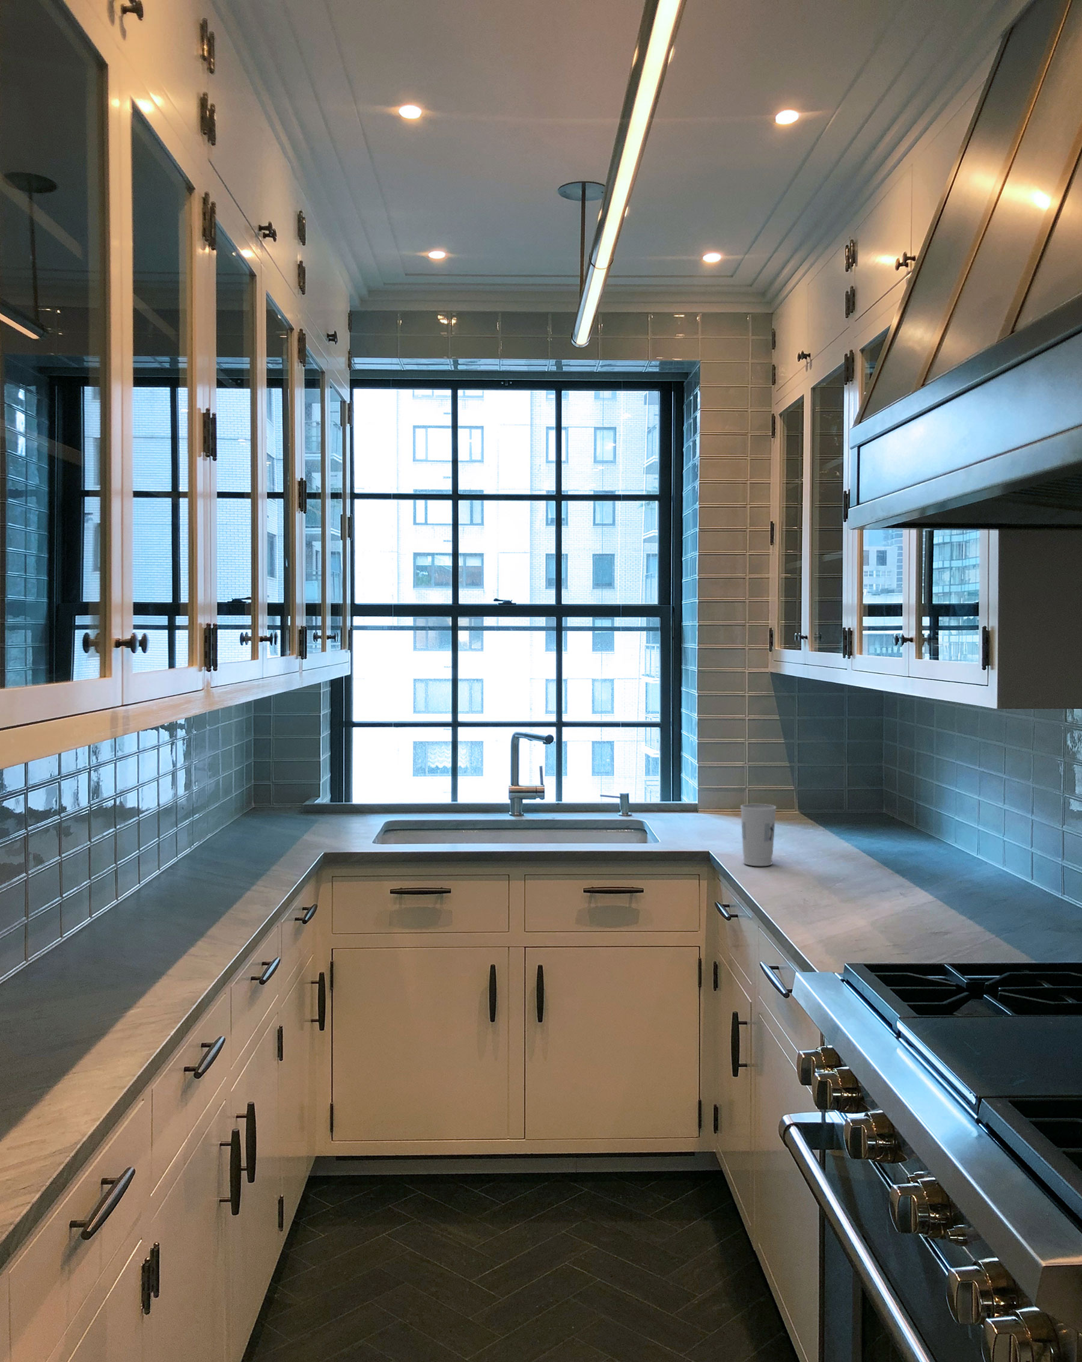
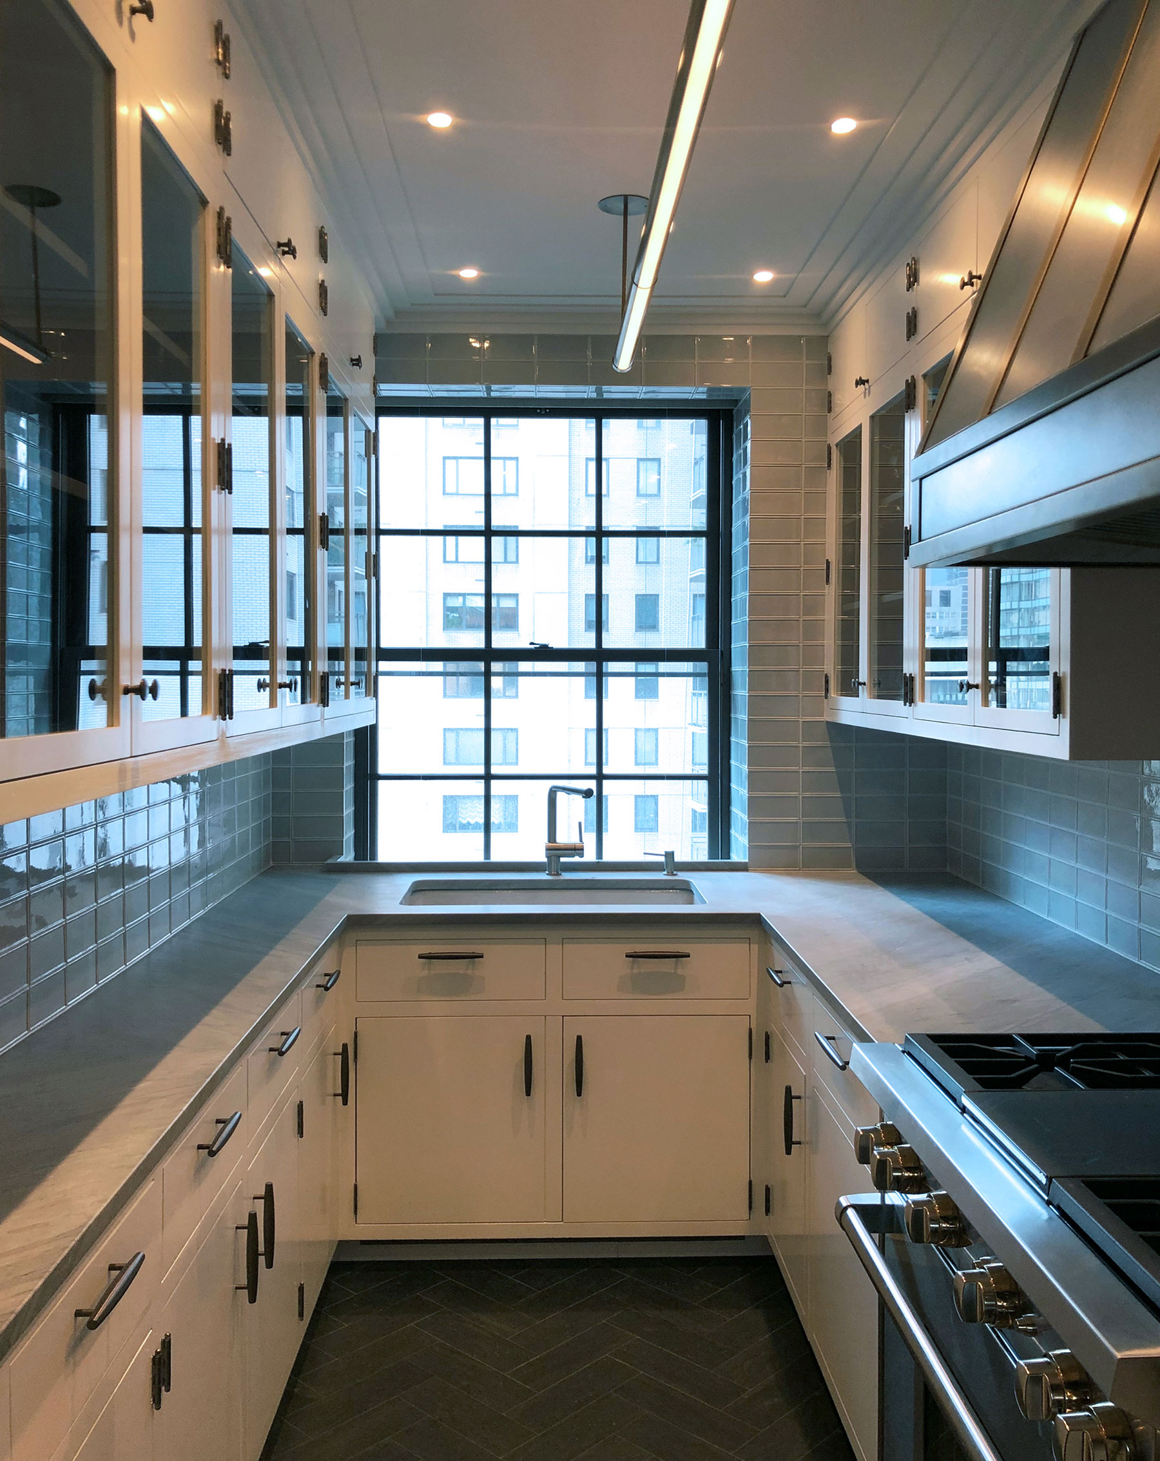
- cup [740,804,777,867]
